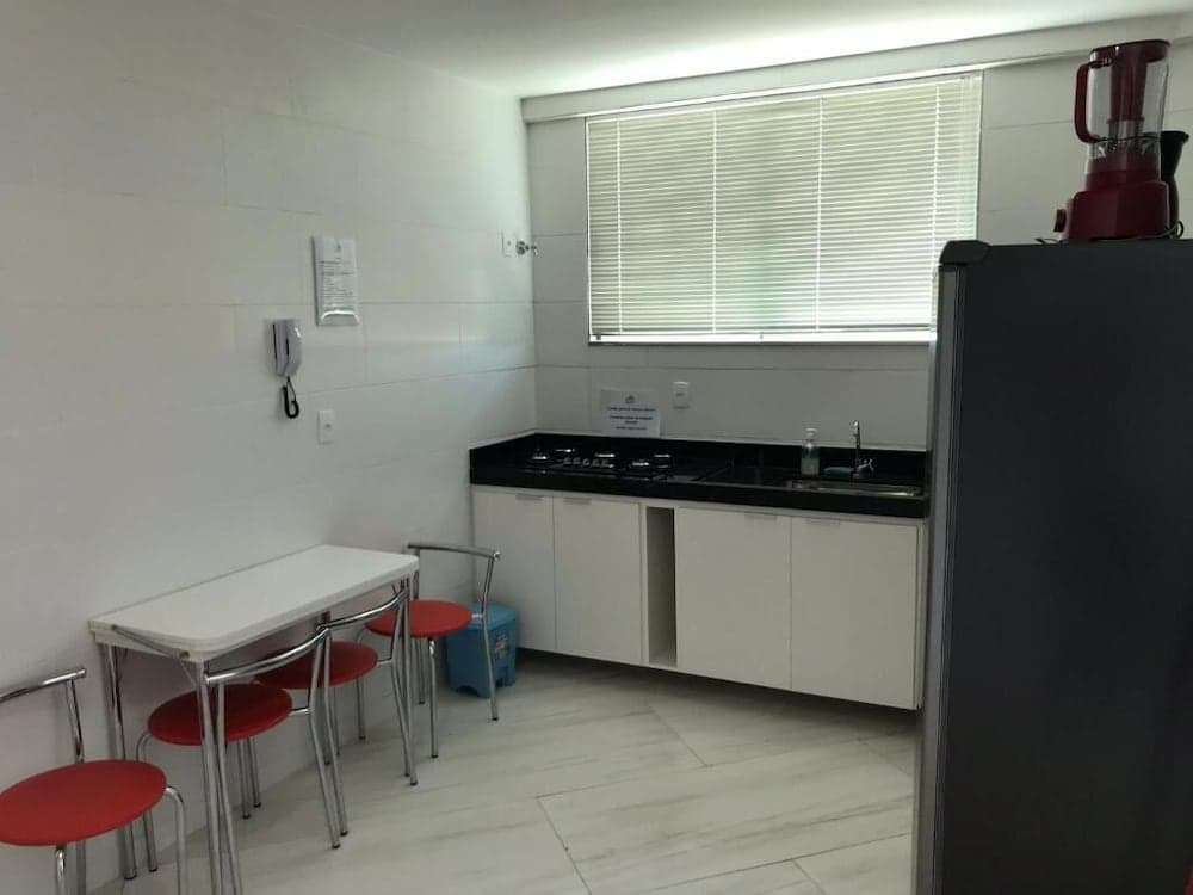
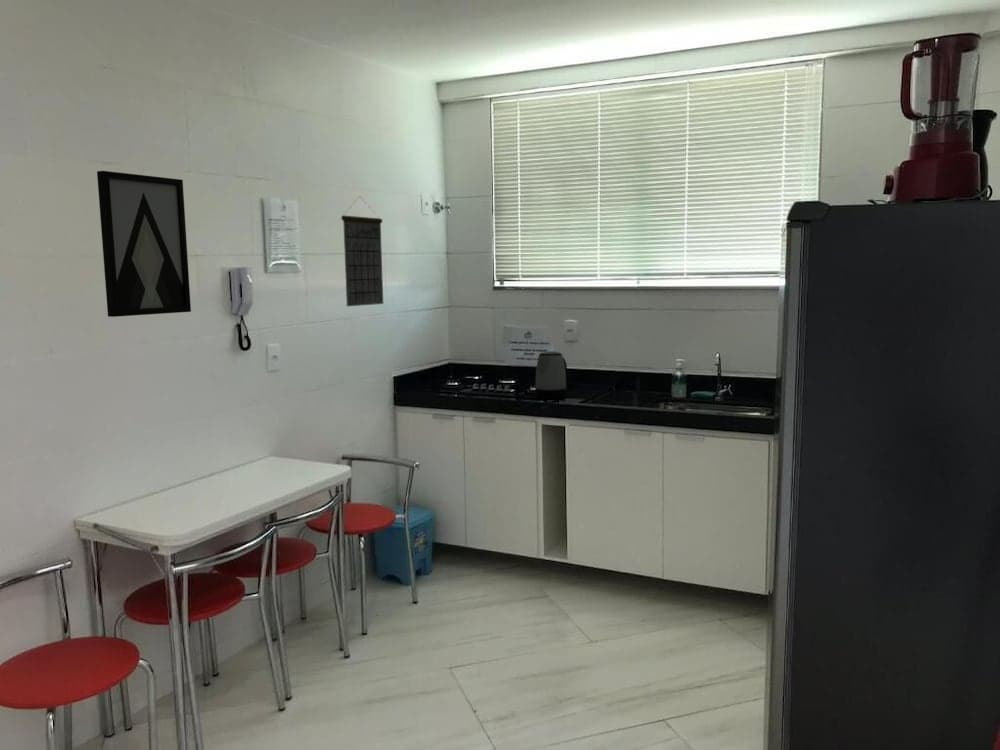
+ calendar [340,197,384,307]
+ wall art [96,170,192,318]
+ kettle [534,350,568,400]
